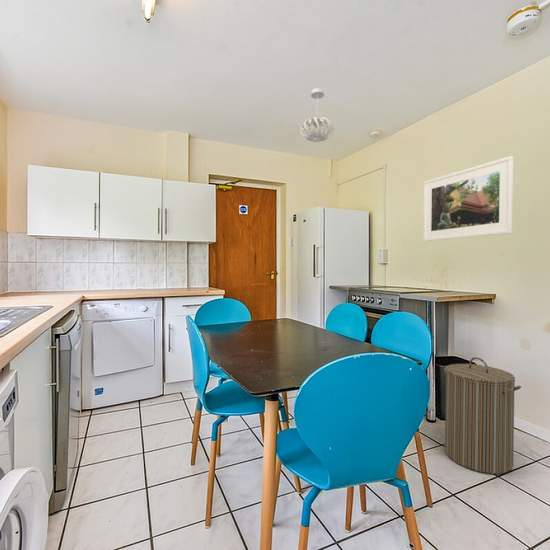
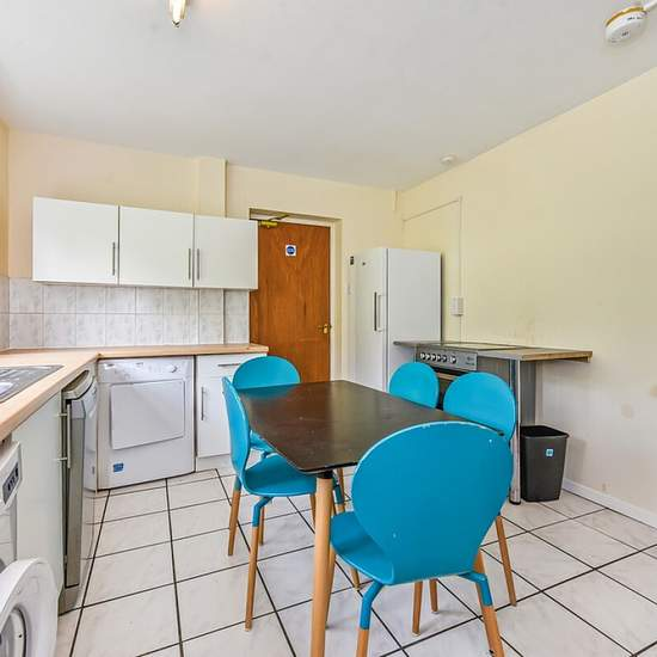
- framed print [422,155,514,242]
- laundry hamper [443,356,522,475]
- pendant light [299,87,335,143]
